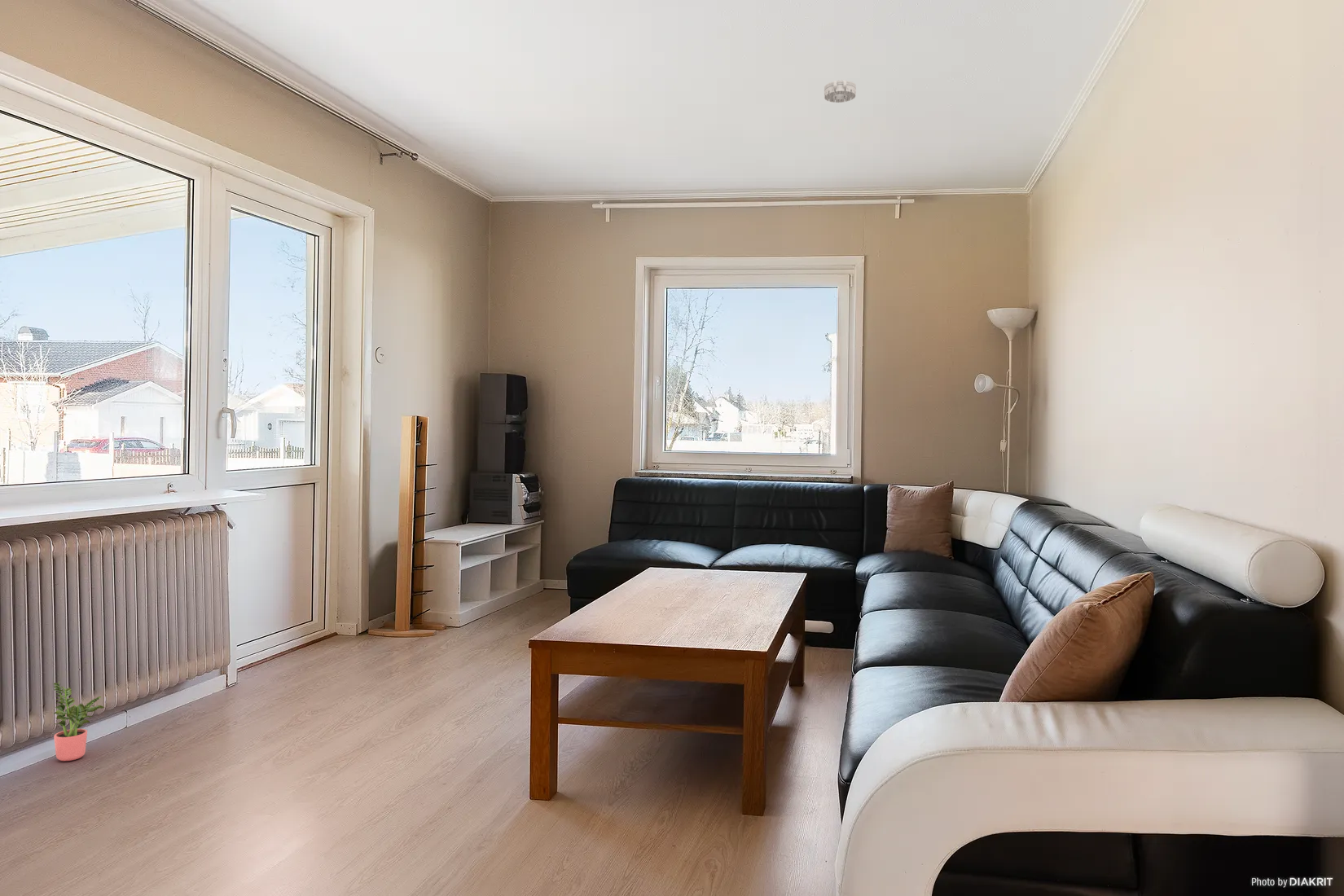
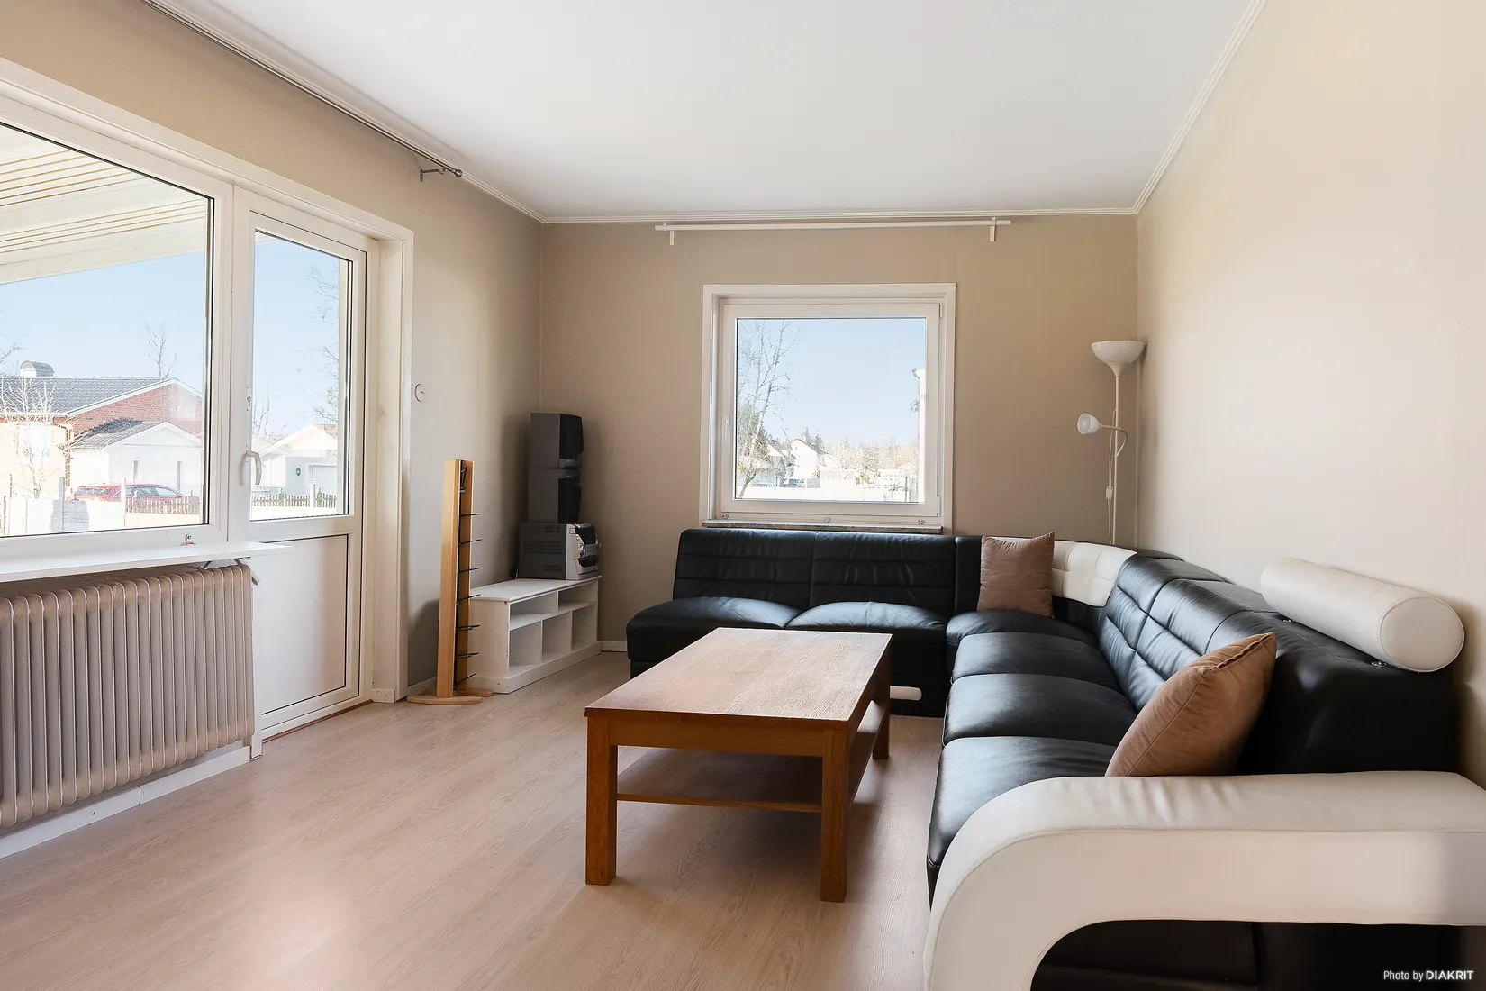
- smoke detector [824,79,857,103]
- potted plant [53,680,105,762]
